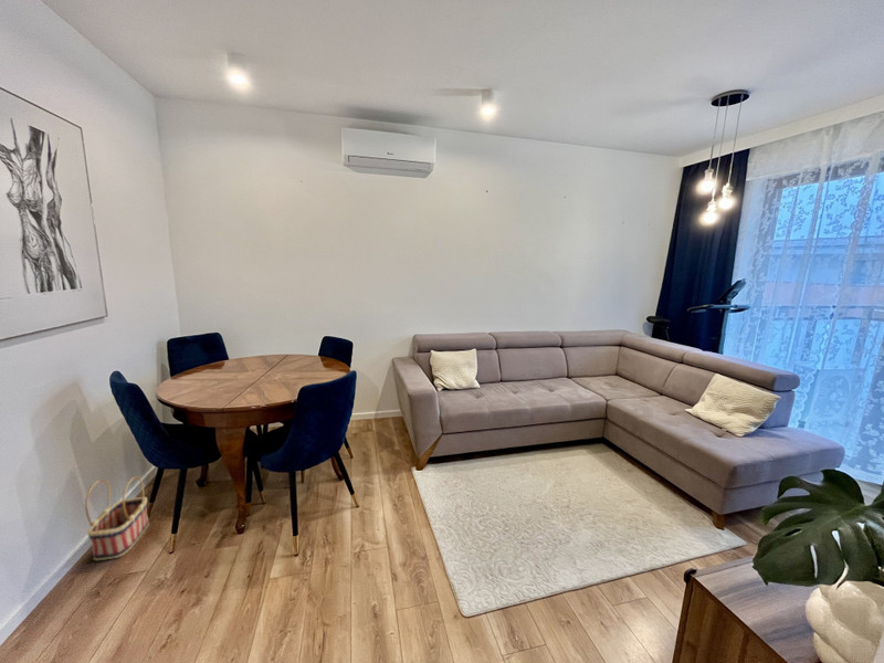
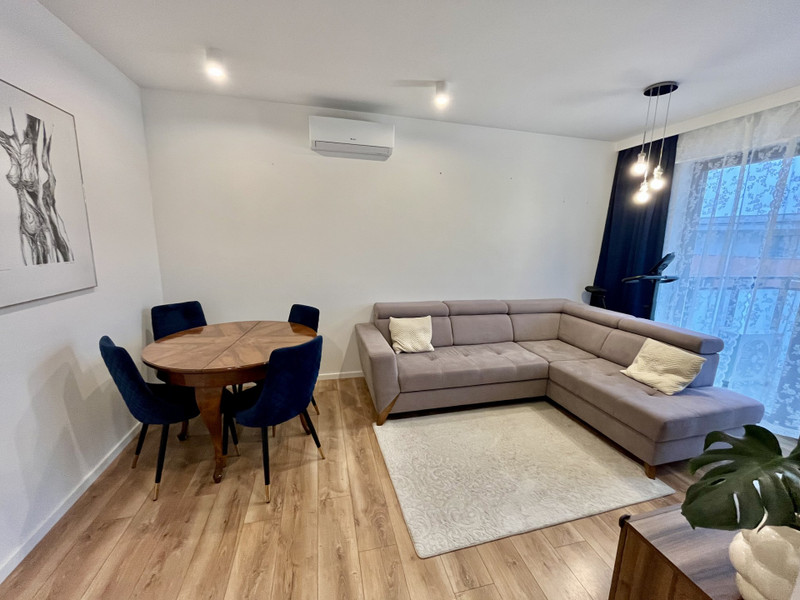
- basket [84,475,150,561]
